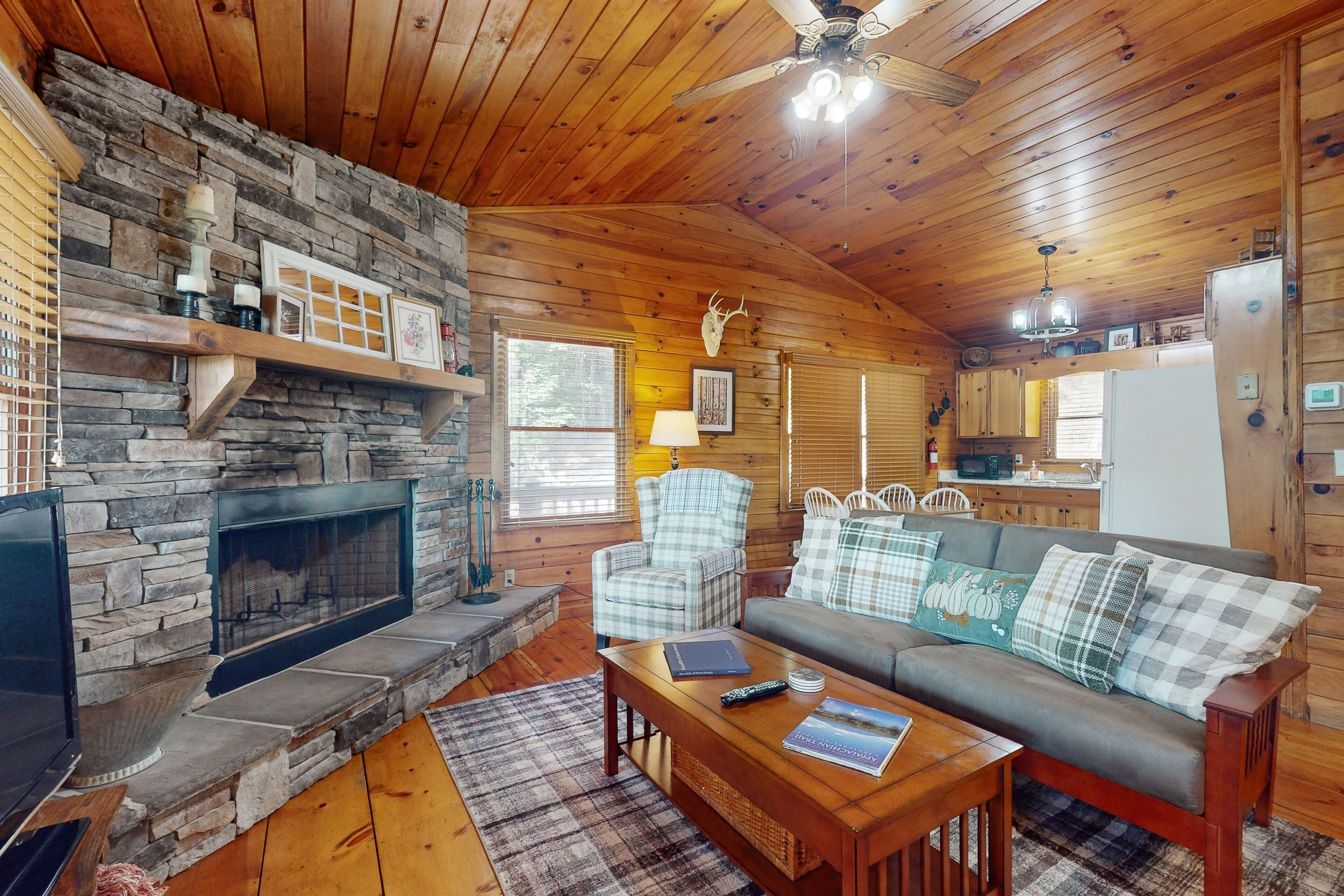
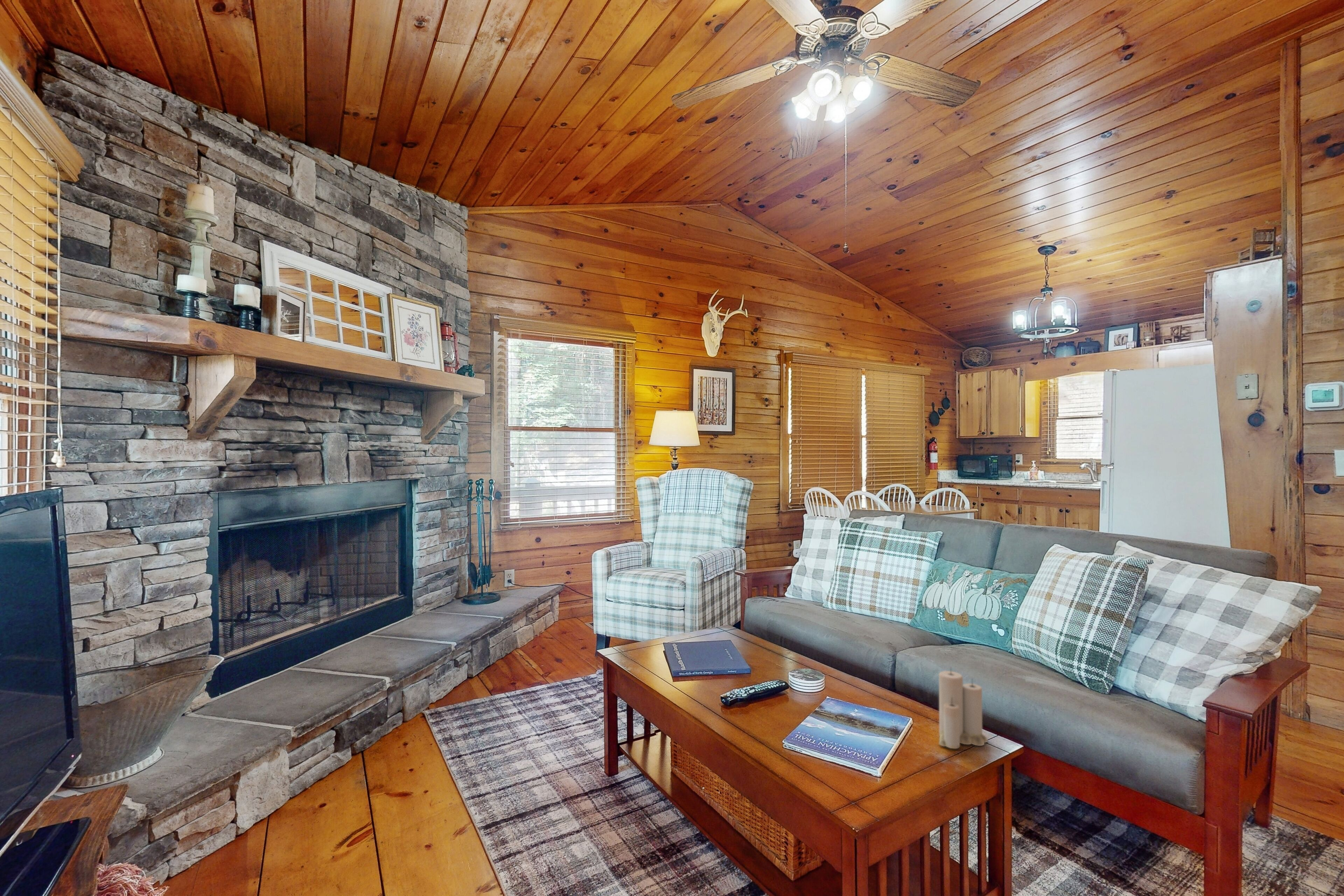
+ candle [939,666,988,749]
